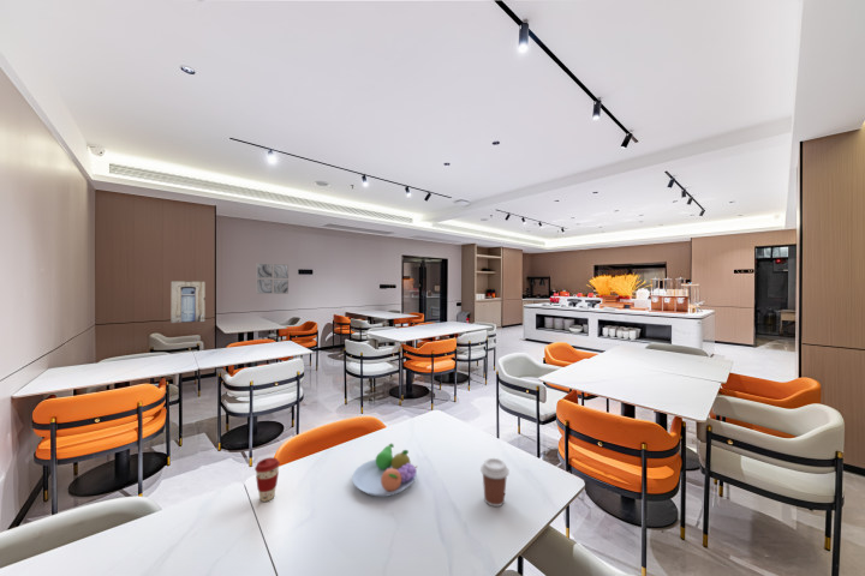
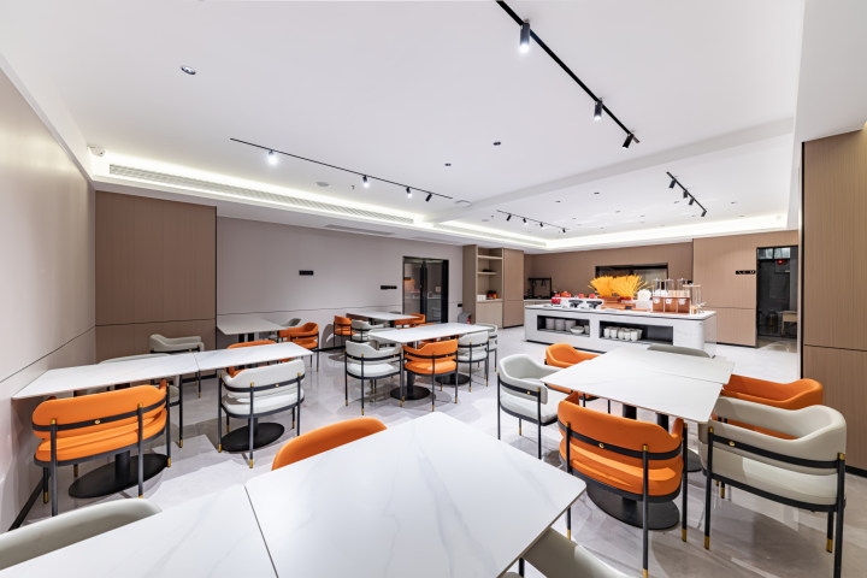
- fruit bowl [351,443,418,498]
- wall art [169,280,207,324]
- coffee cup [479,457,511,508]
- wall art [255,262,290,295]
- coffee cup [253,456,281,503]
